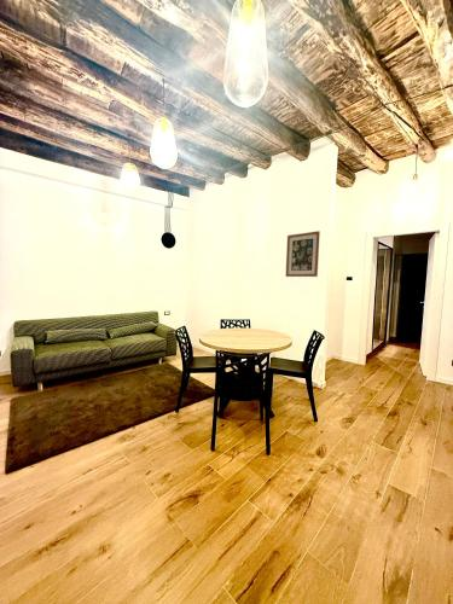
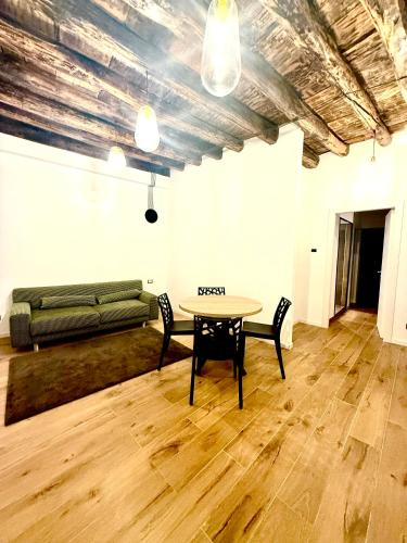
- wall art [285,230,321,278]
